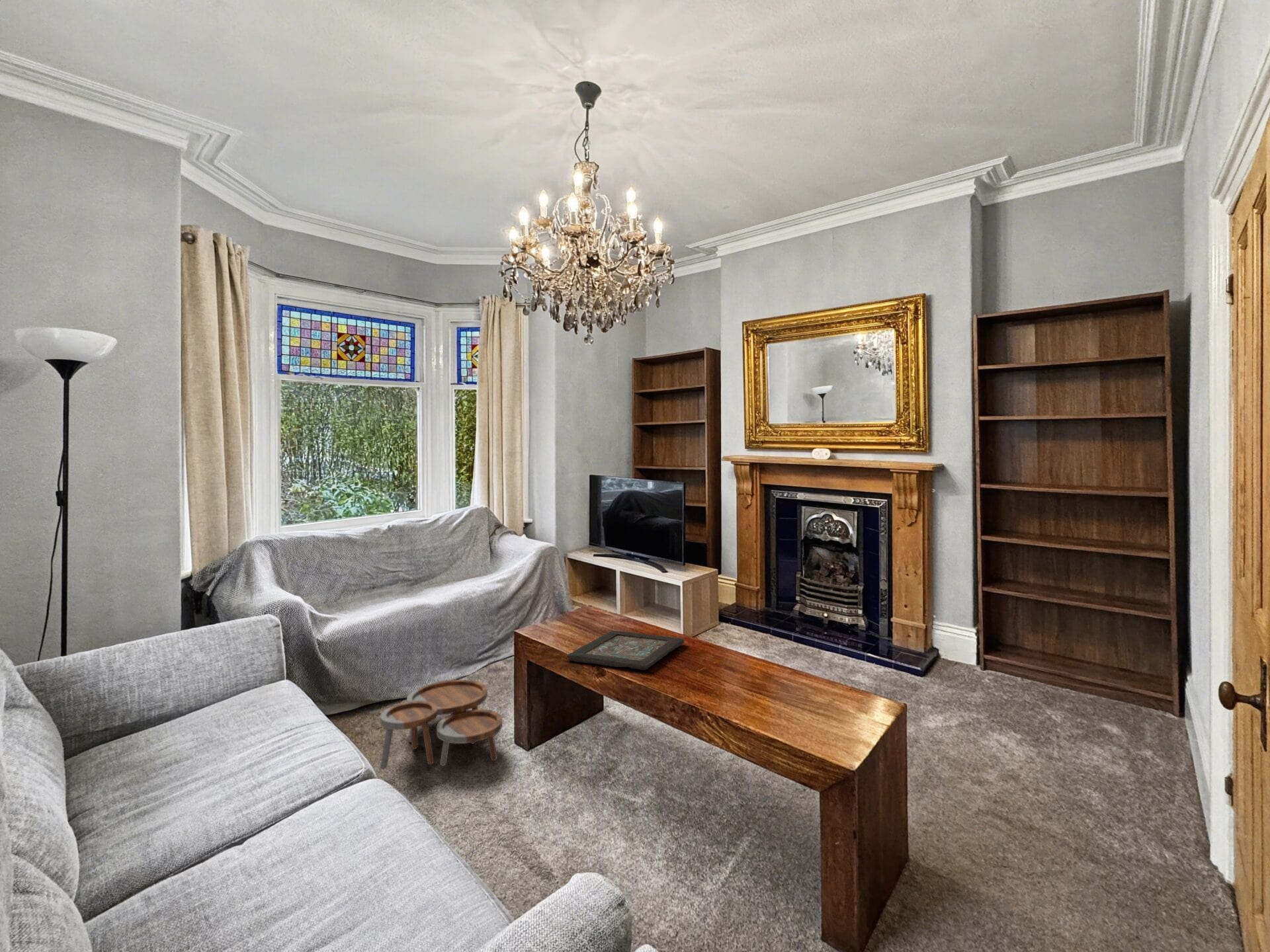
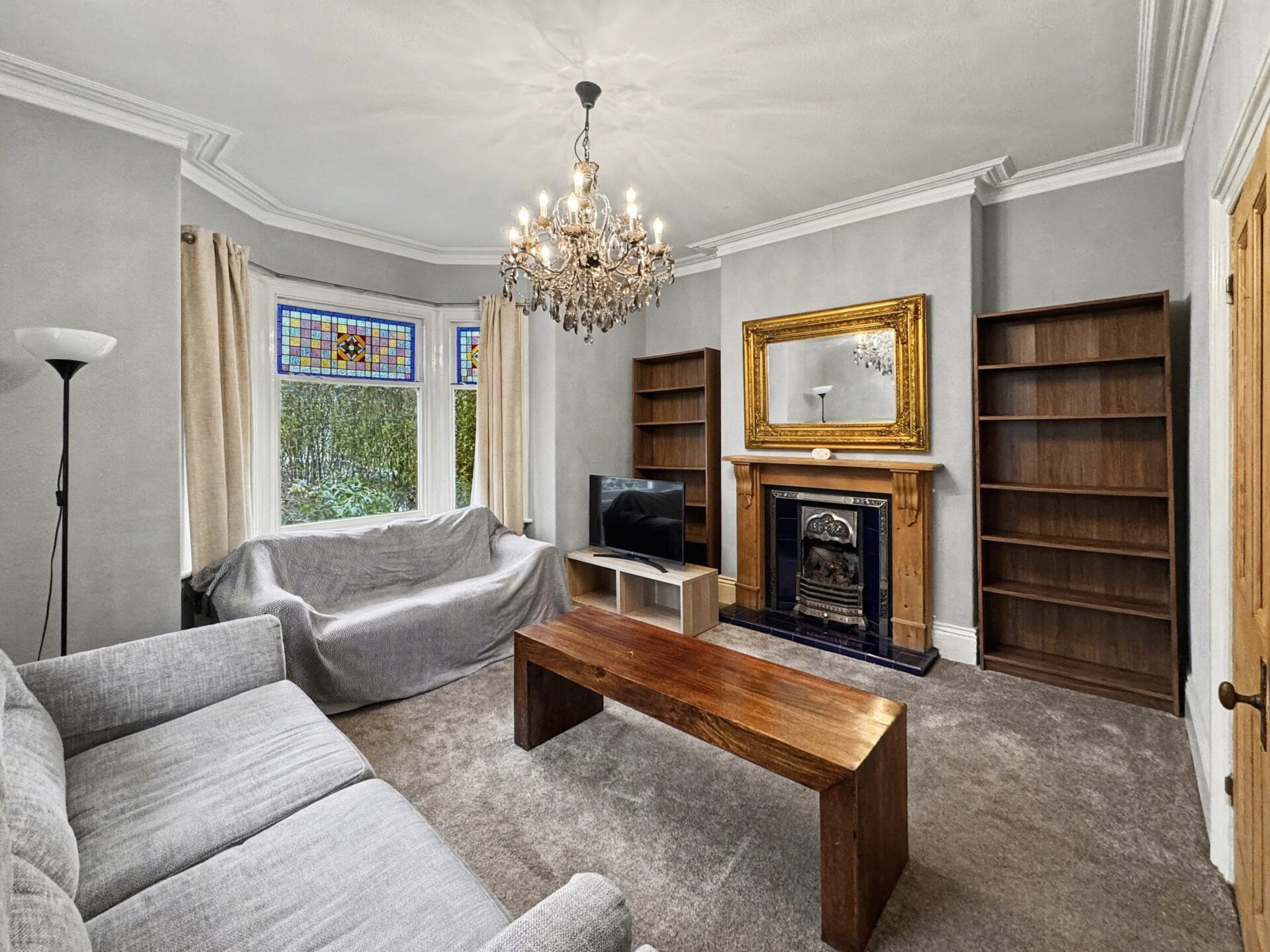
- nesting tables [380,679,503,770]
- decorative tray [566,630,685,671]
